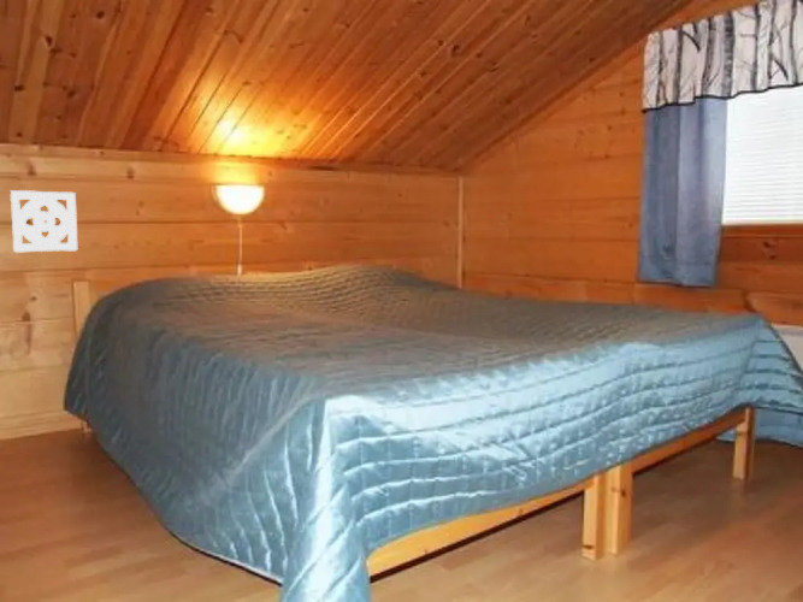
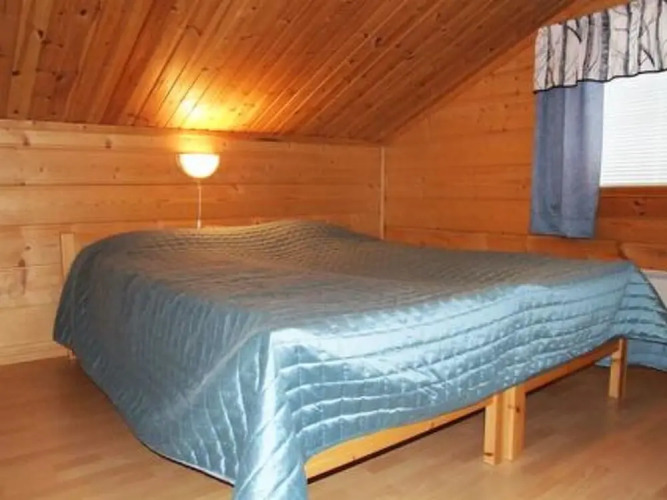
- wall ornament [10,189,78,254]
